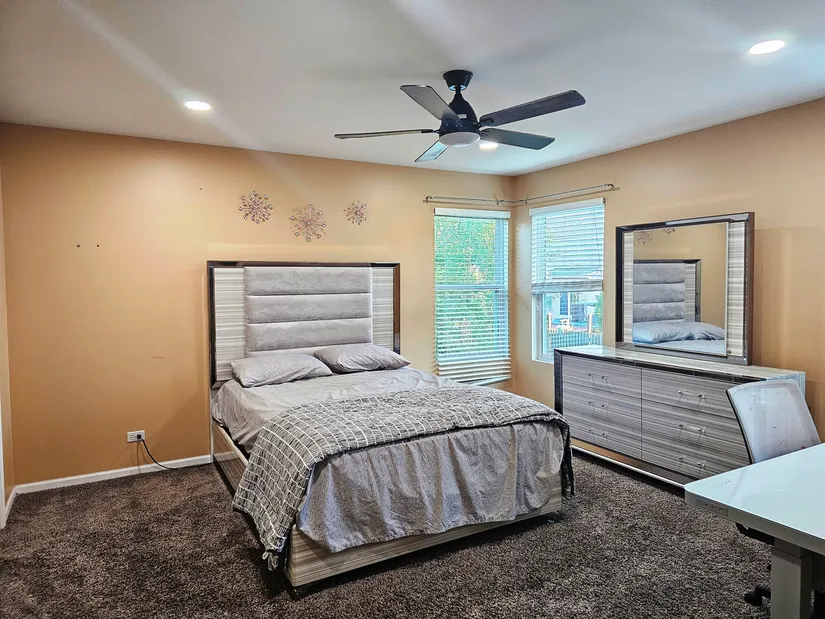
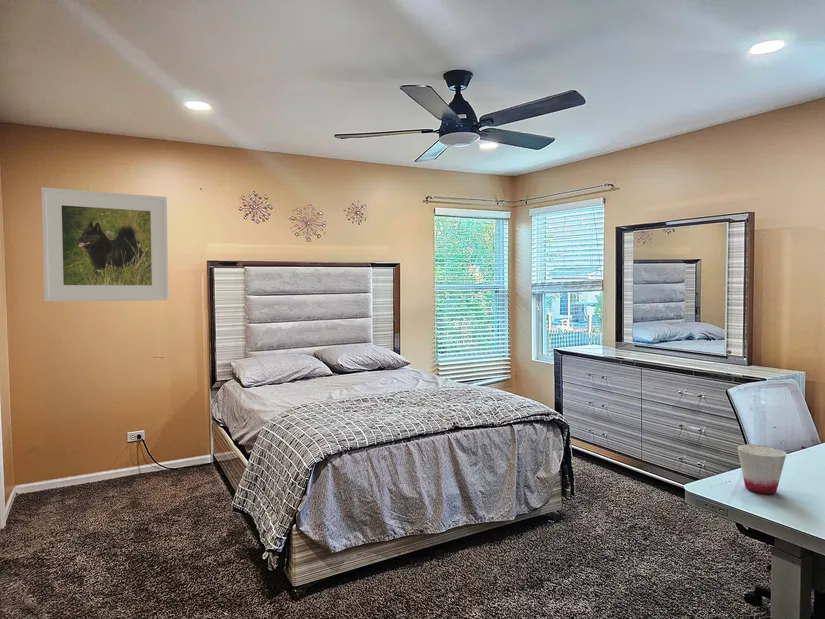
+ cup [736,443,787,495]
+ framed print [40,186,170,302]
